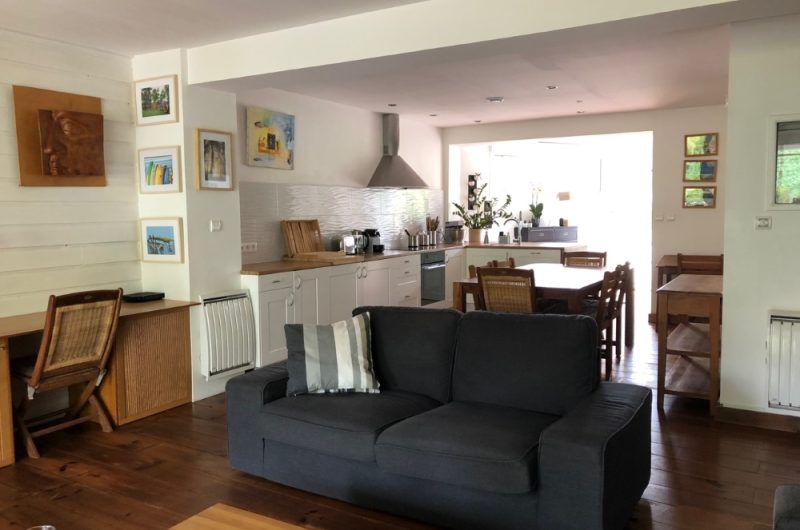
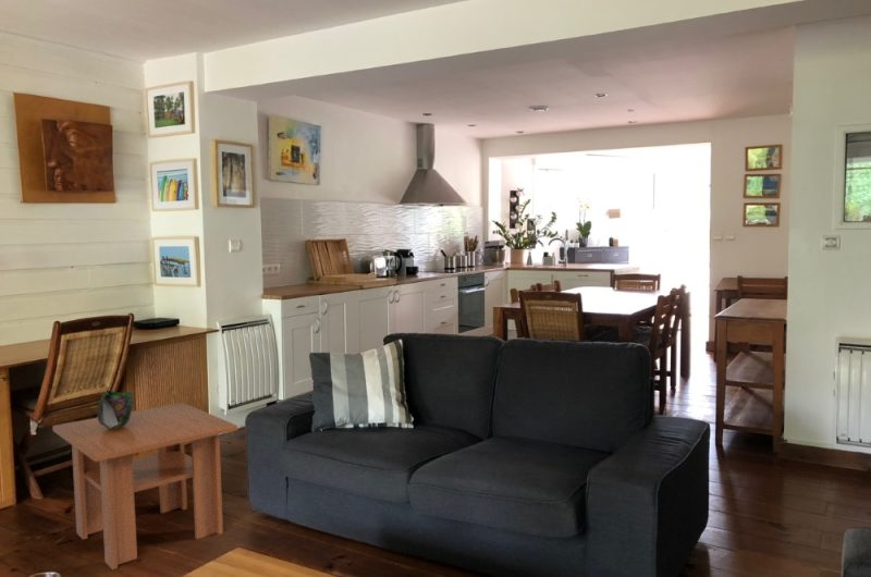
+ coffee table [51,402,238,570]
+ decorative bowl [97,390,135,430]
